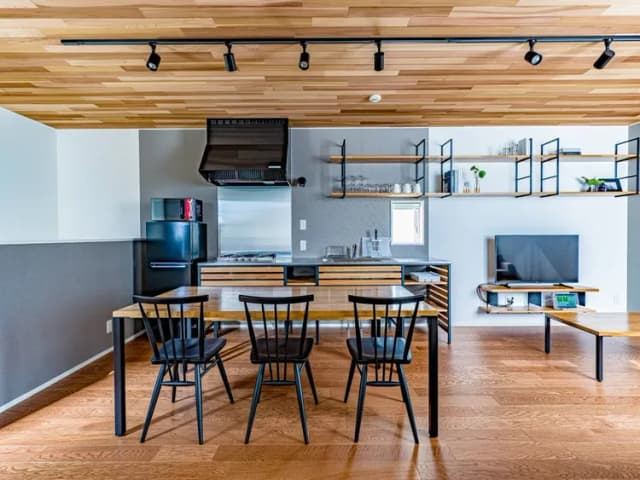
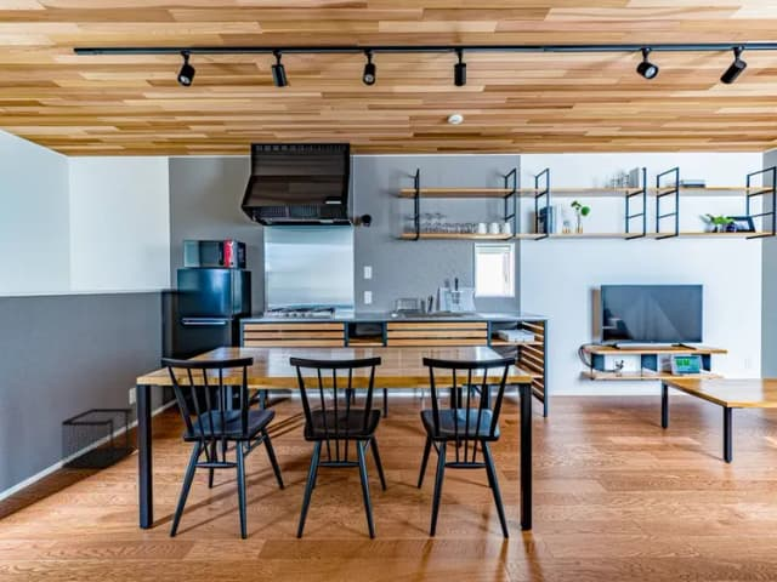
+ wastebasket [61,407,135,469]
